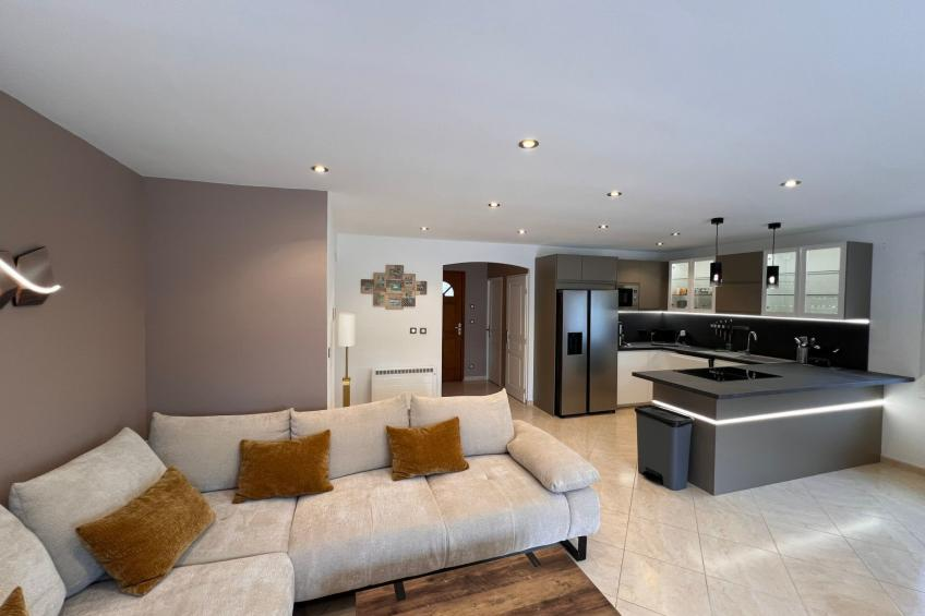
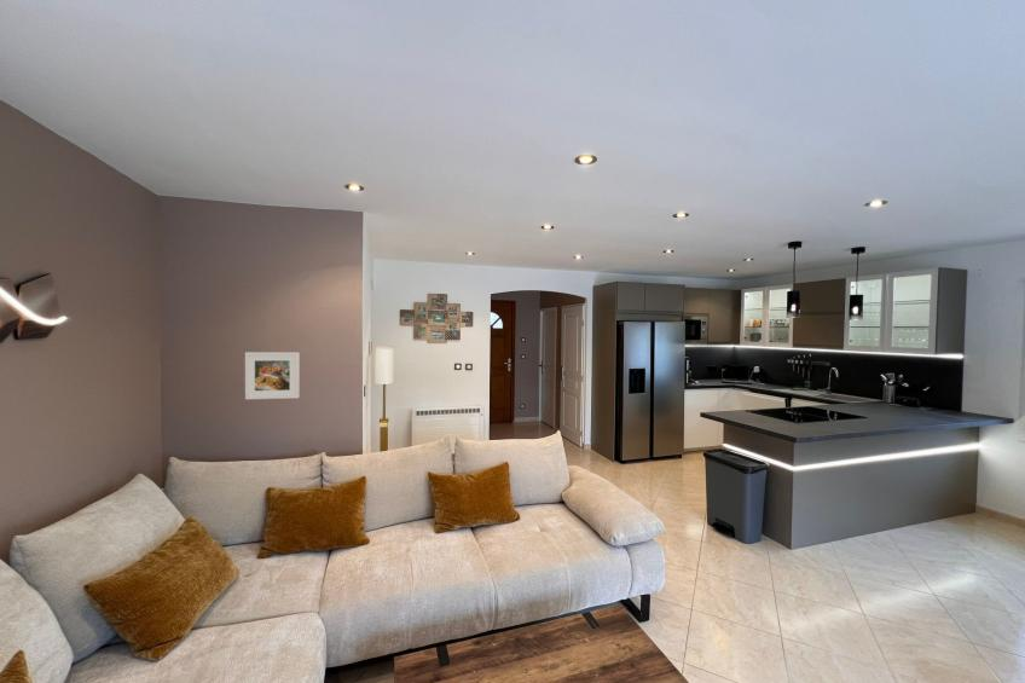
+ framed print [244,351,301,400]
